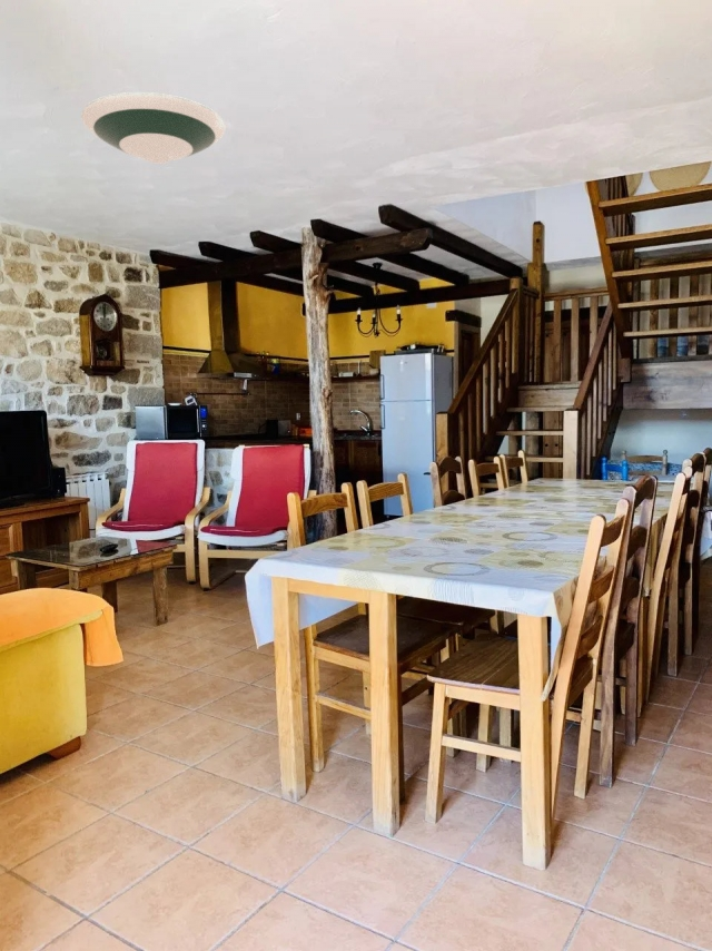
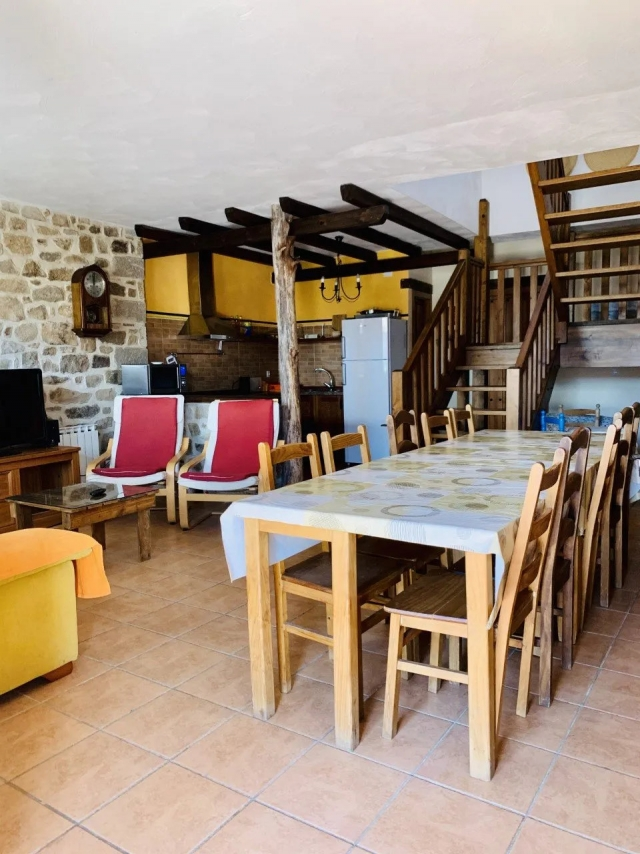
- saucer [80,91,226,165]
